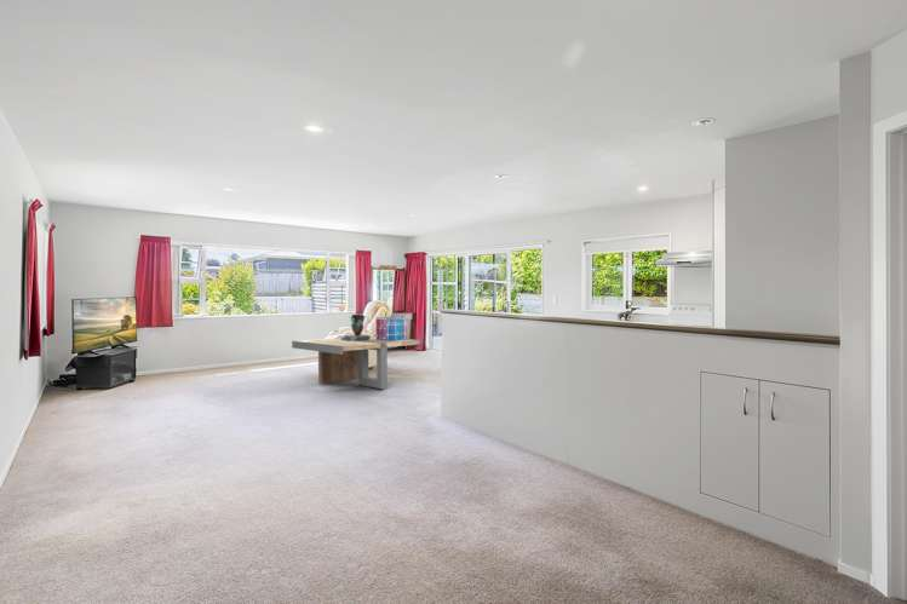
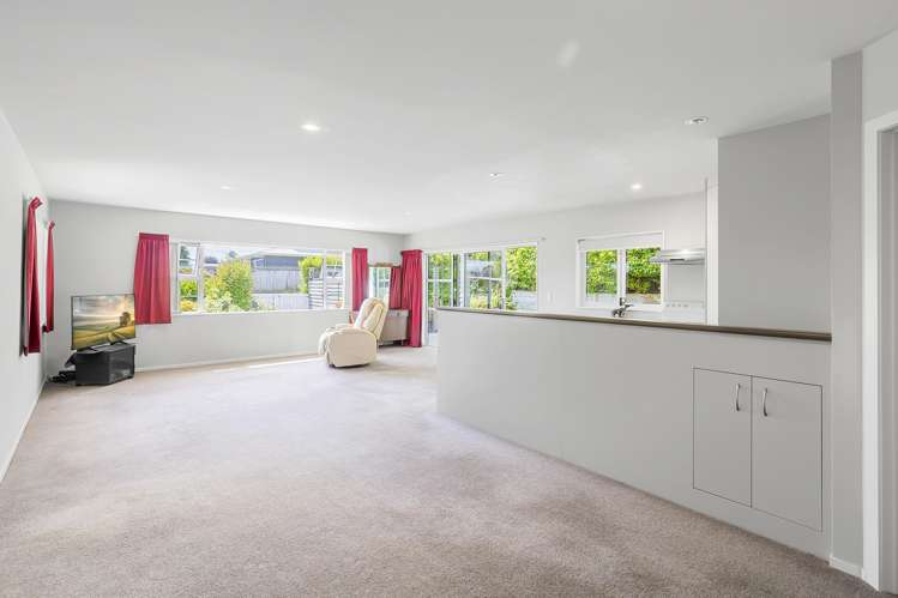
- decorative cube [375,316,408,341]
- coffee table [291,334,421,390]
- decorative urn [340,313,369,341]
